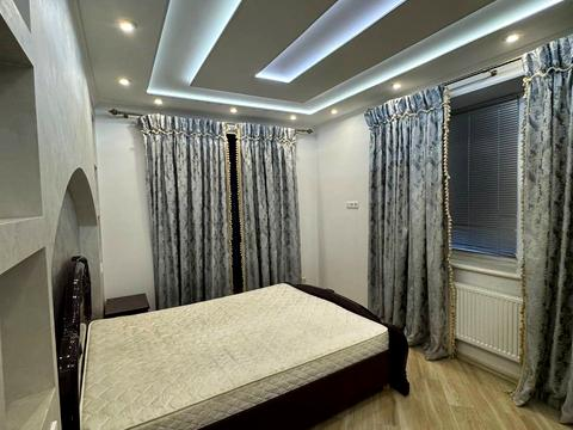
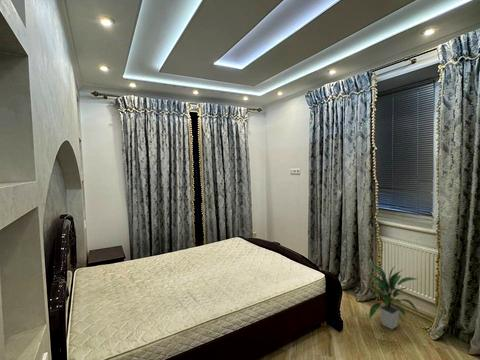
+ indoor plant [365,263,420,330]
